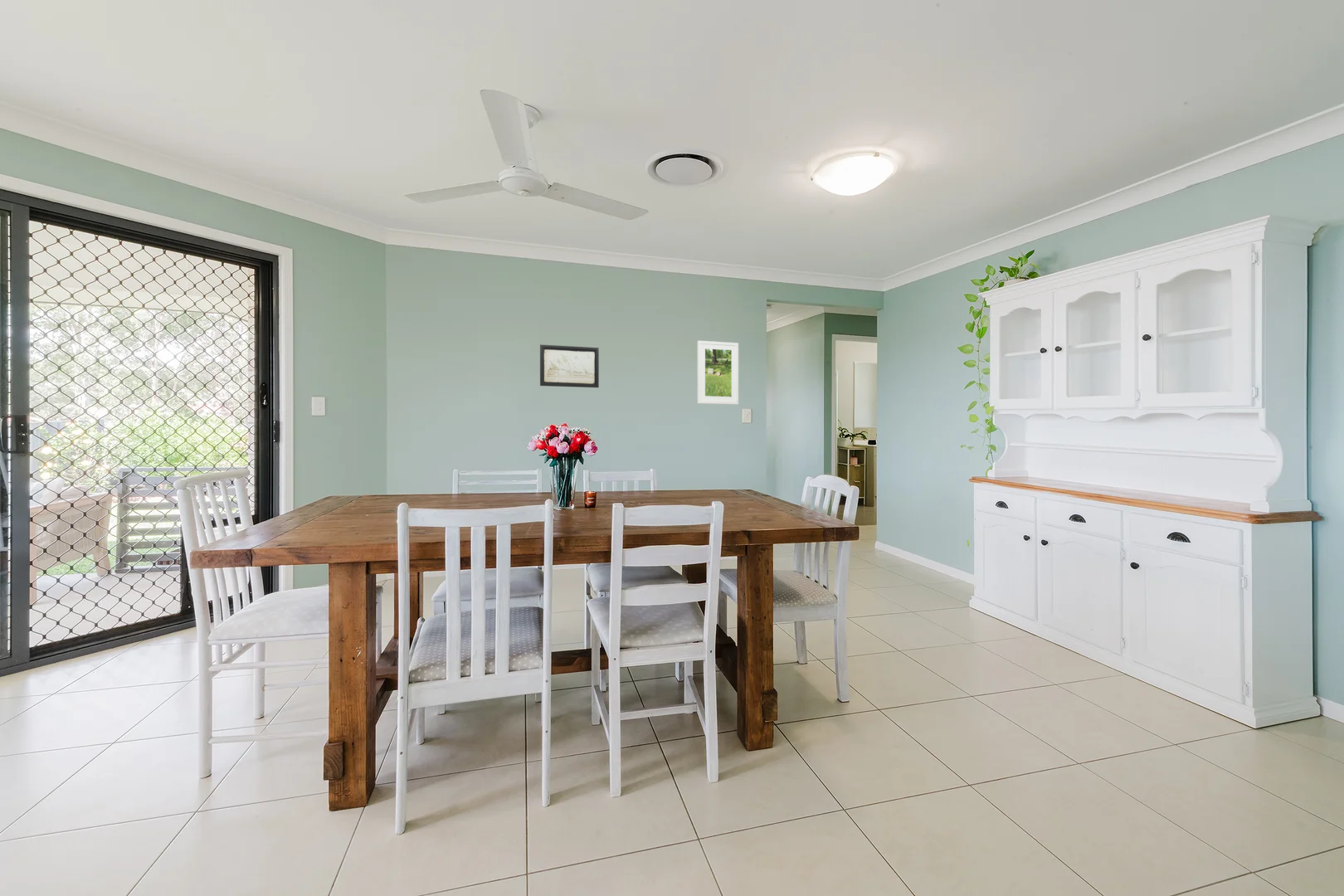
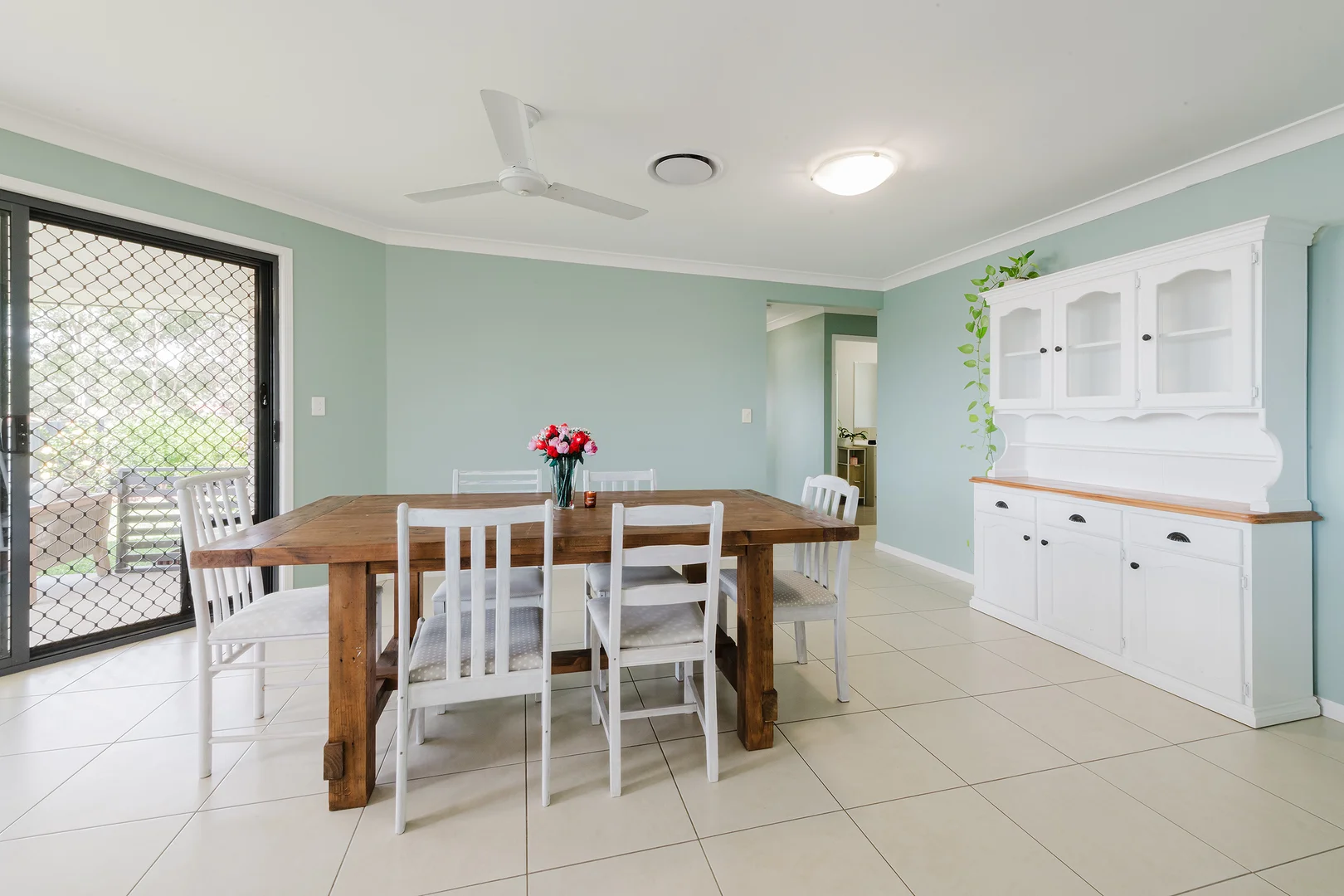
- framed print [697,340,739,406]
- wall art [539,343,600,388]
